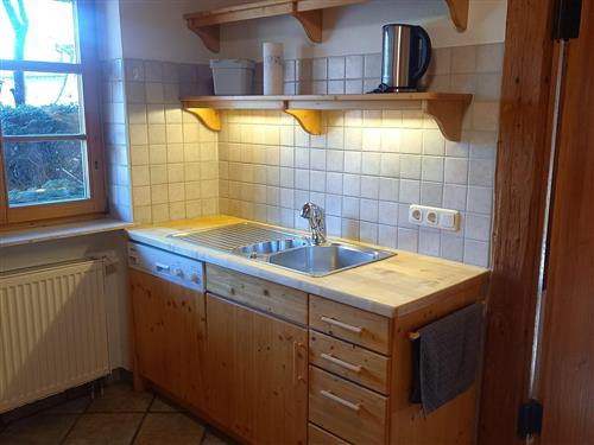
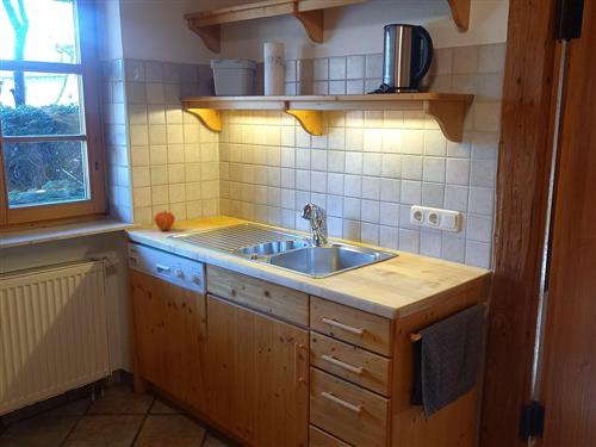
+ fruit [154,209,176,232]
